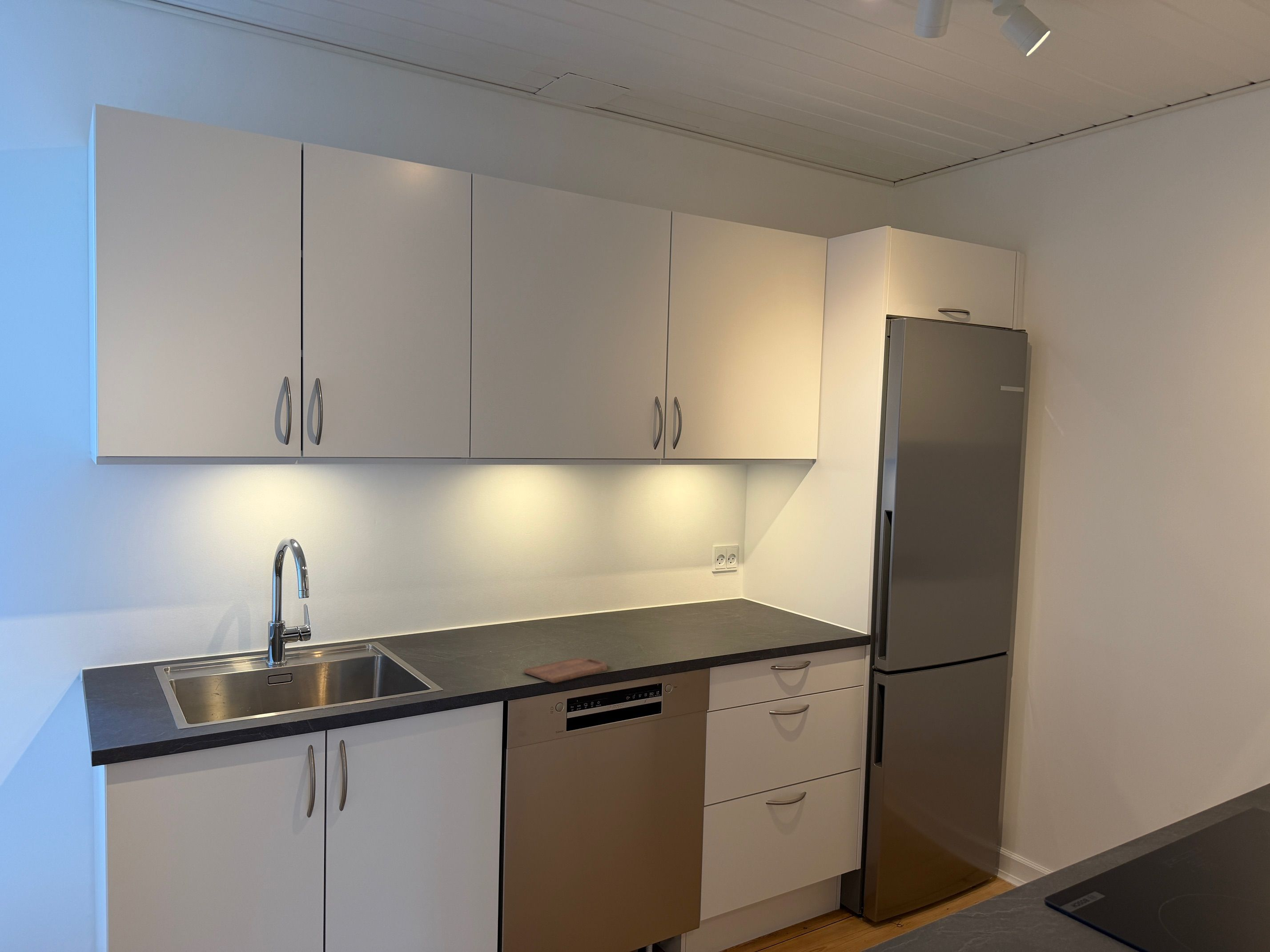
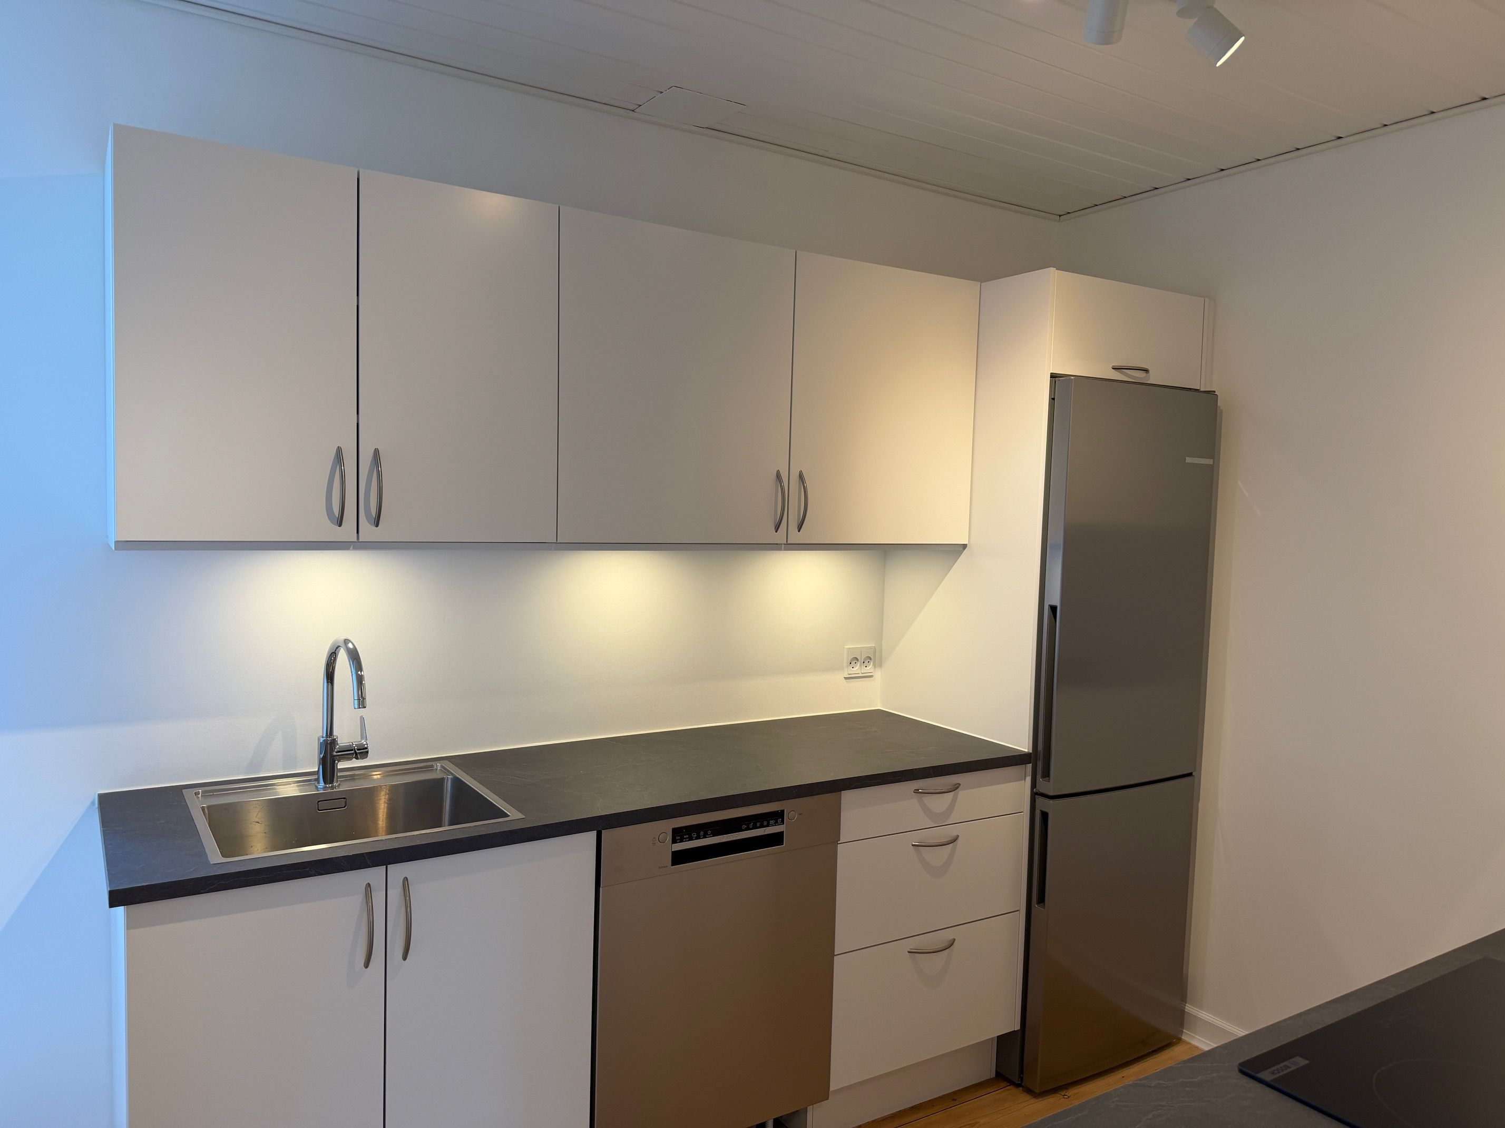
- cutting board [523,657,608,684]
